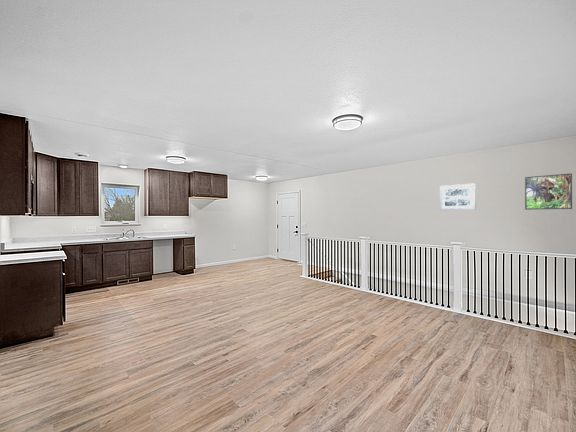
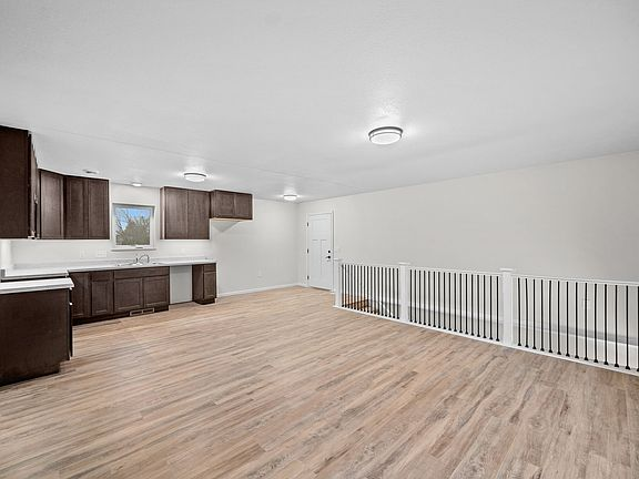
- wall art [439,182,476,211]
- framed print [524,173,573,211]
